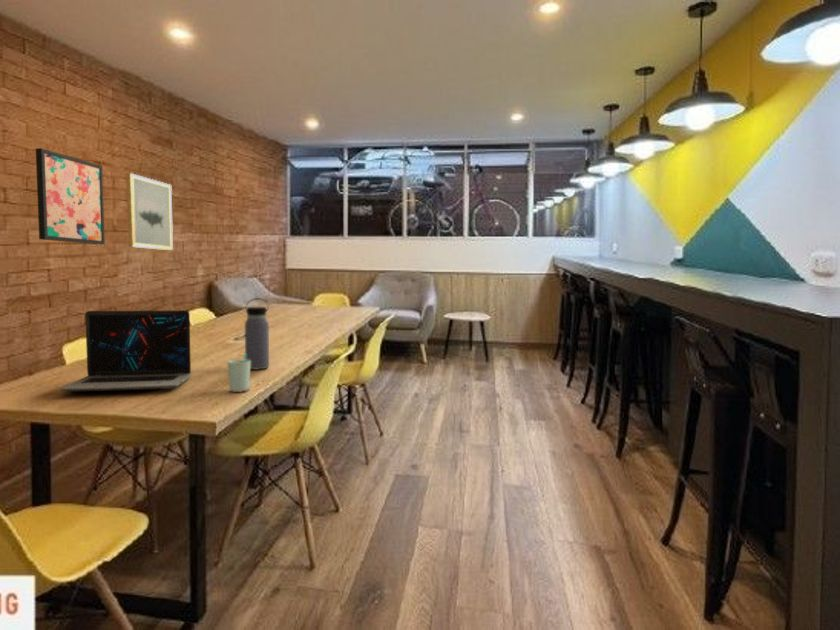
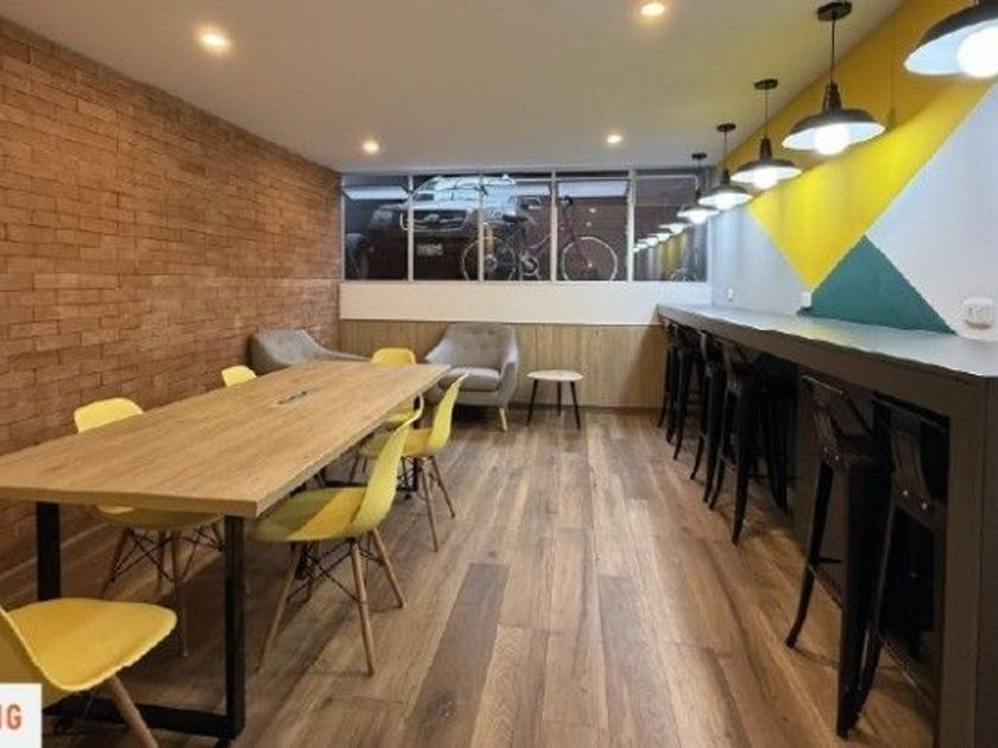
- wall art [125,172,174,251]
- cup [227,353,251,393]
- laptop [60,309,192,393]
- water bottle [244,297,270,370]
- wall art [35,147,106,245]
